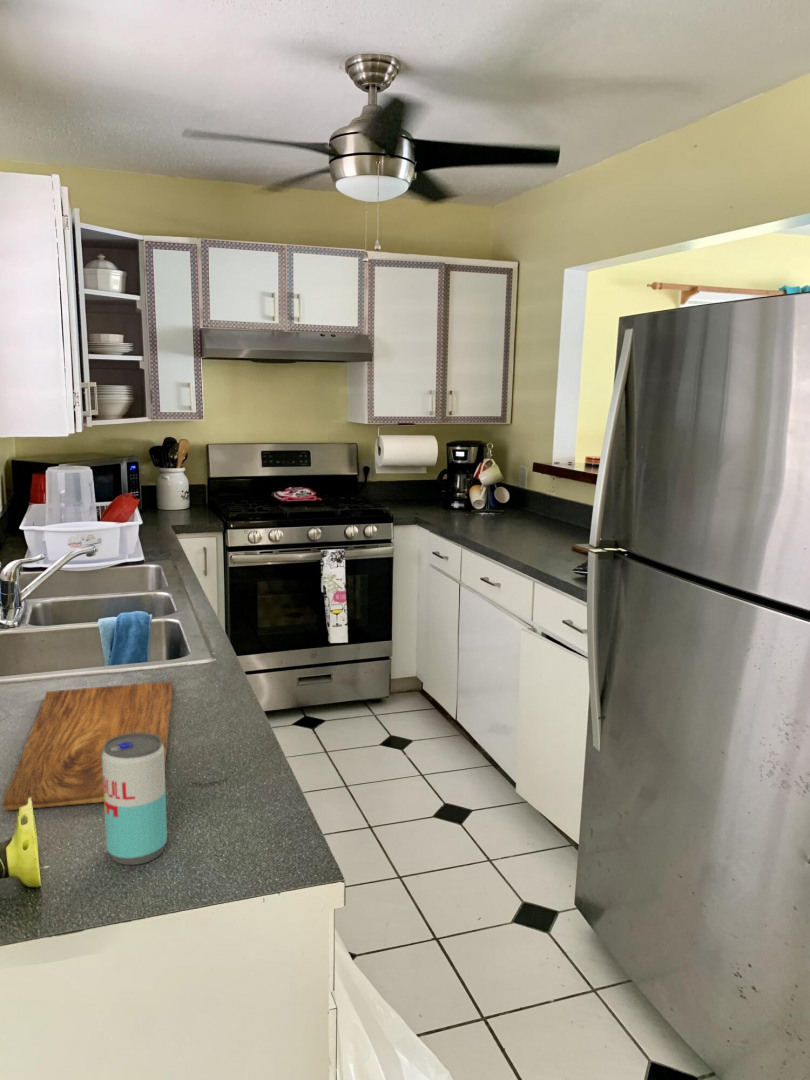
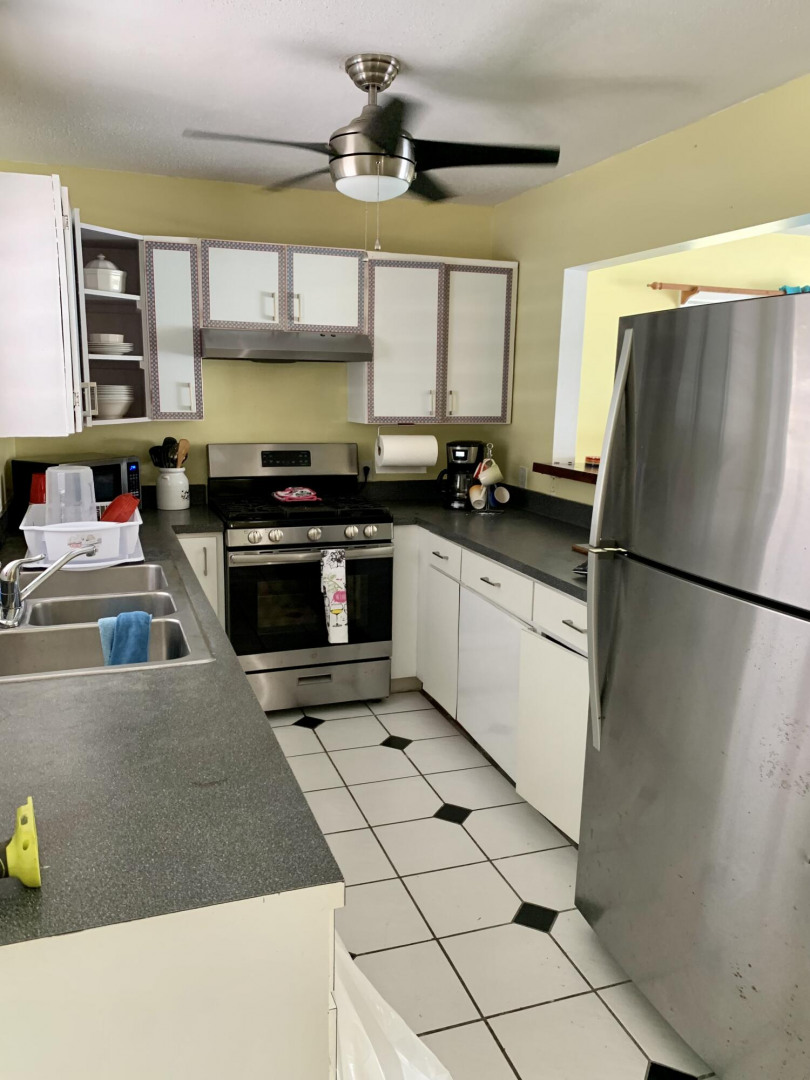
- beverage can [102,732,168,866]
- cutting board [1,680,173,811]
